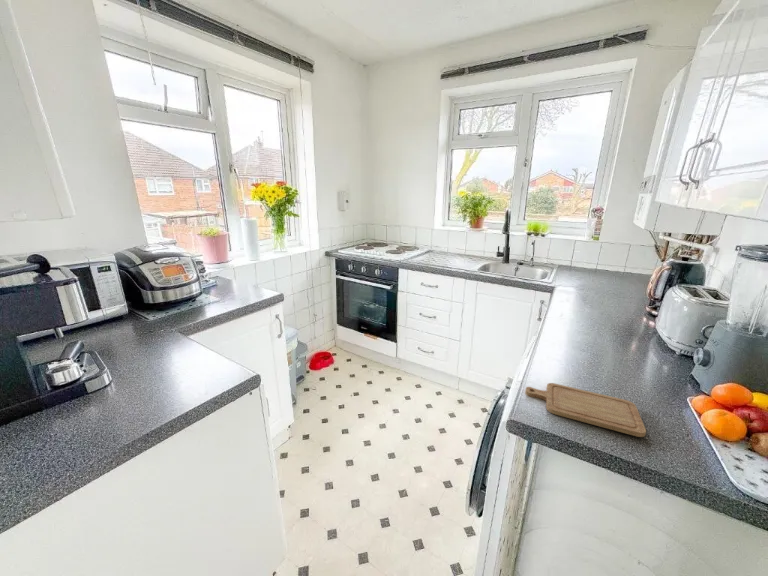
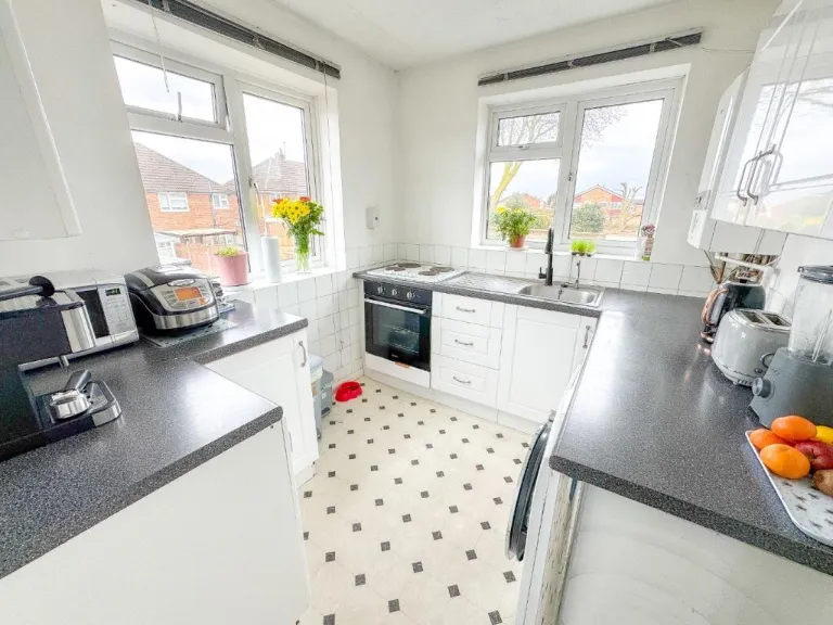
- chopping board [524,382,647,438]
